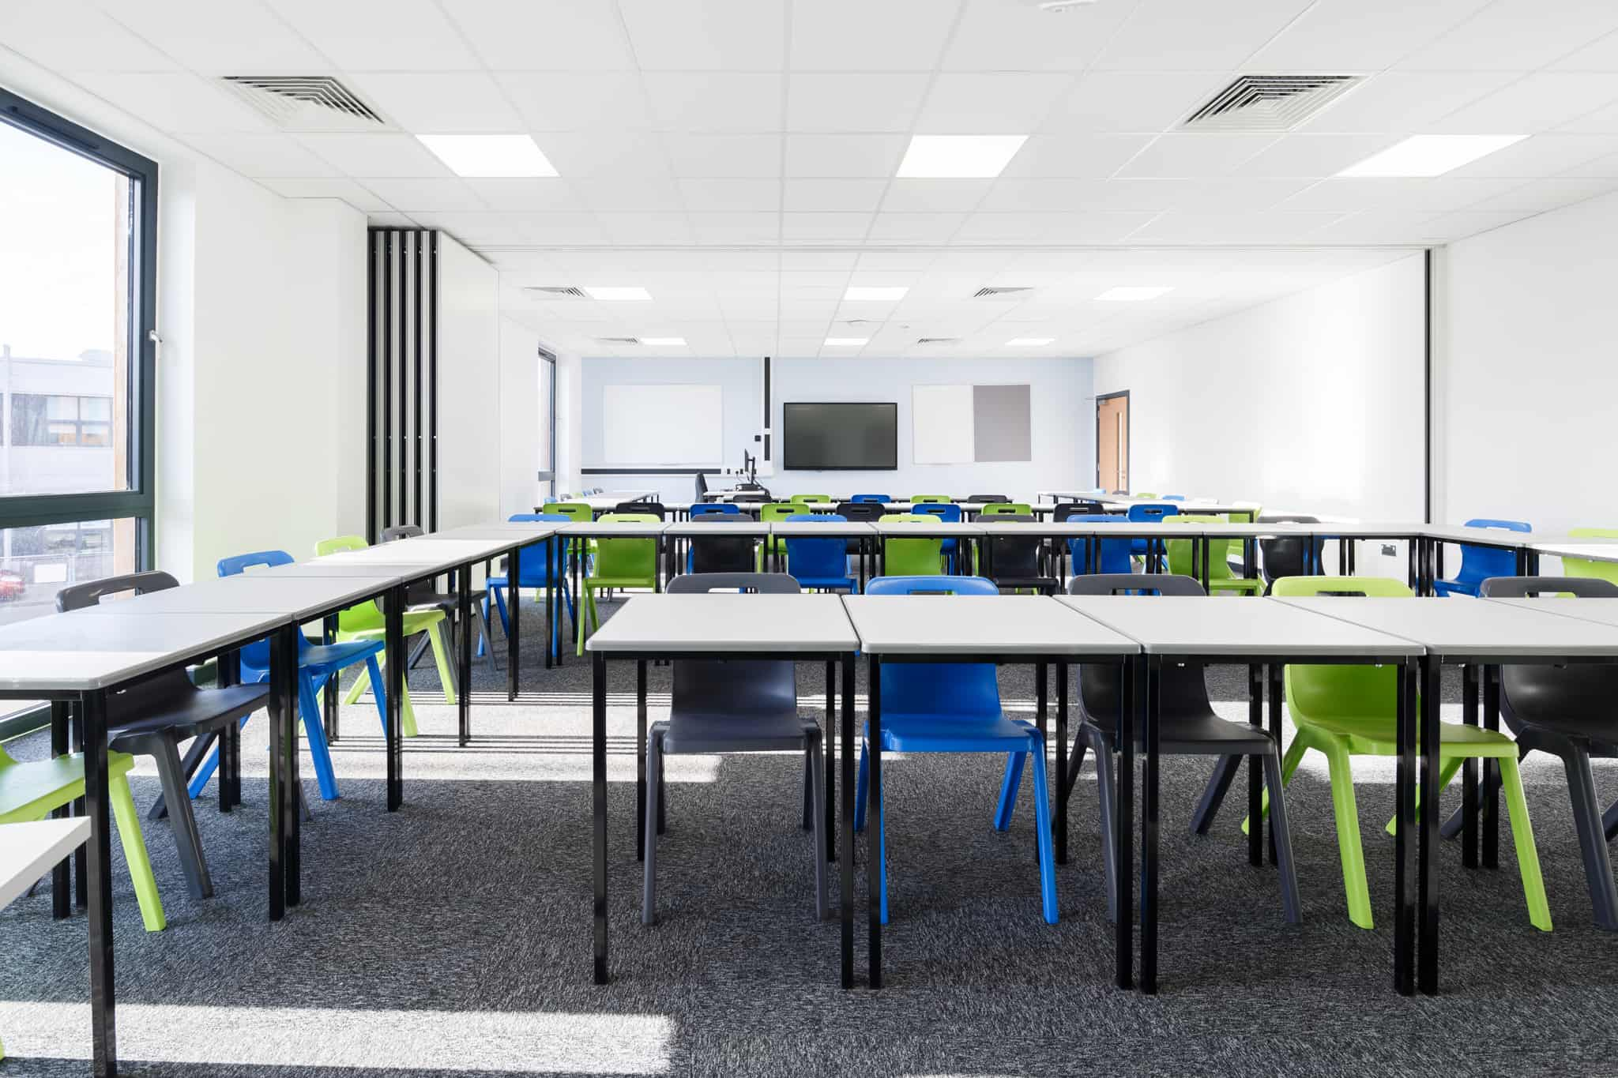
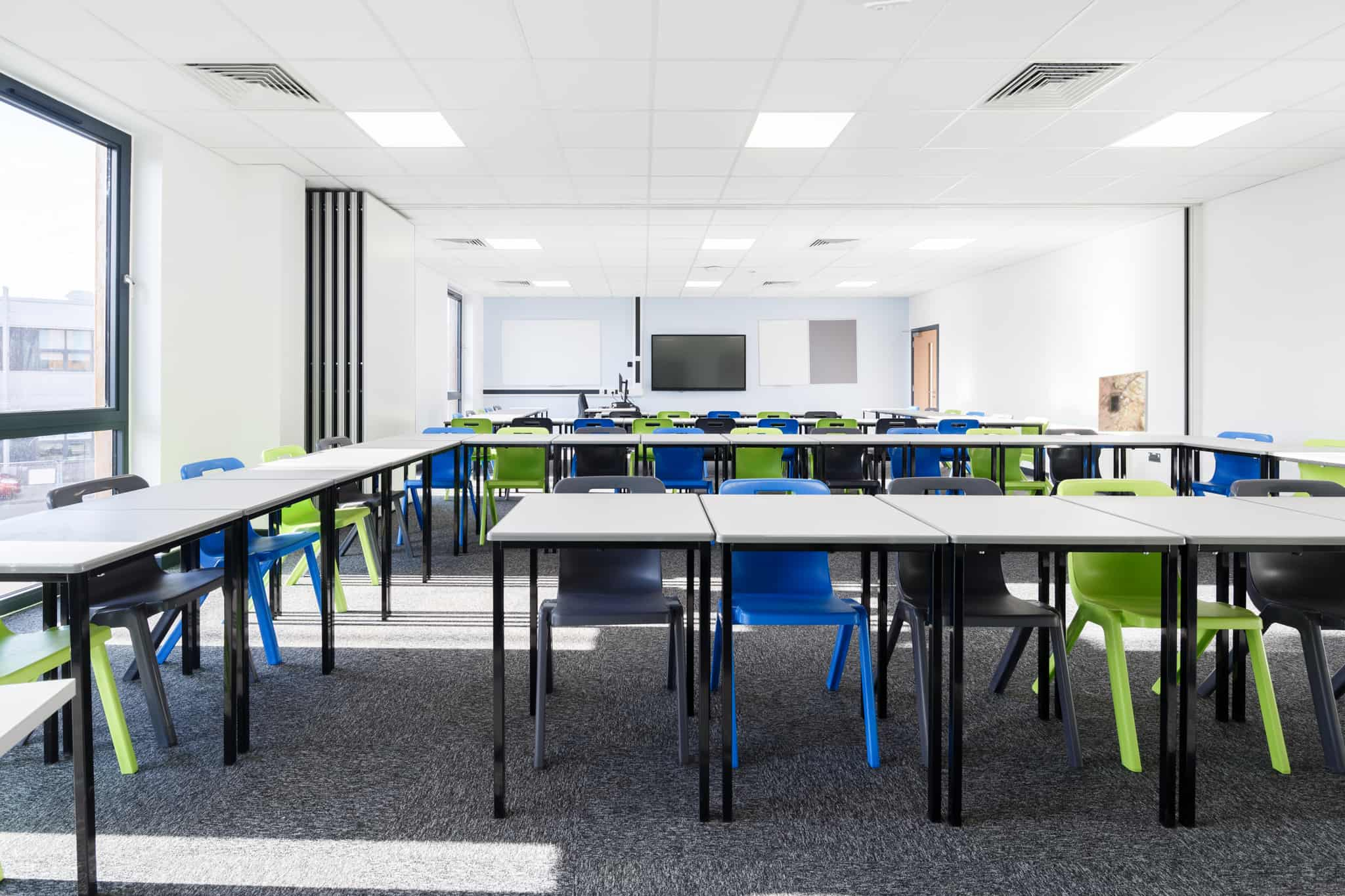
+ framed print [1097,370,1149,433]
